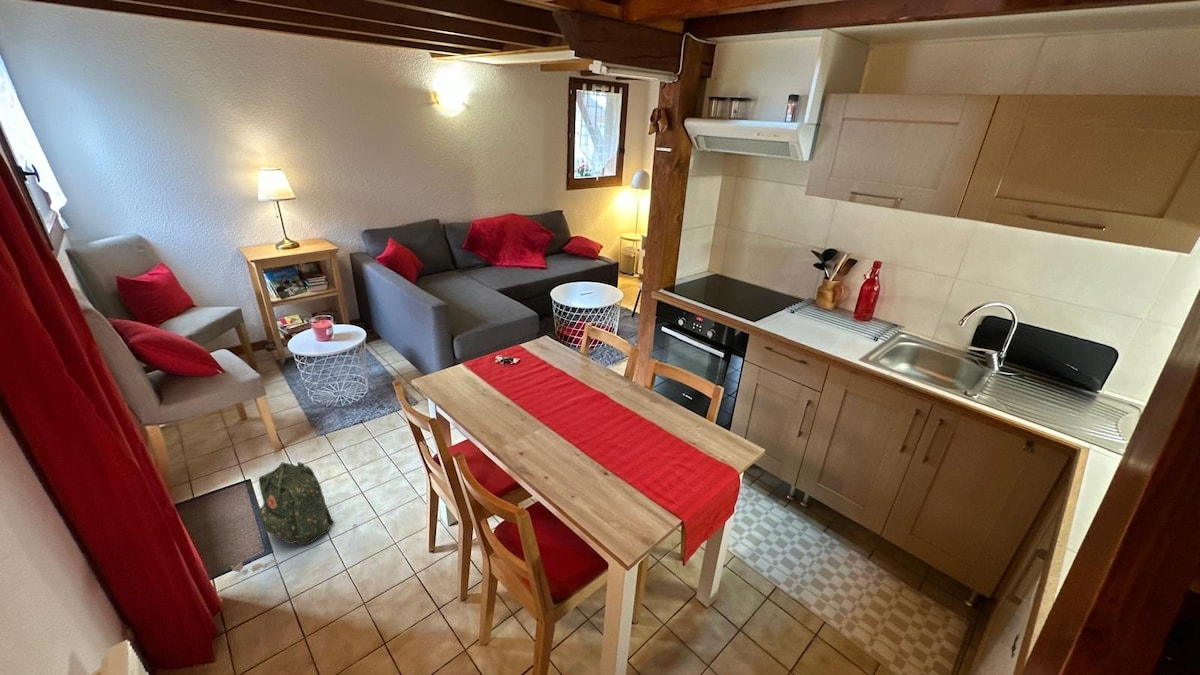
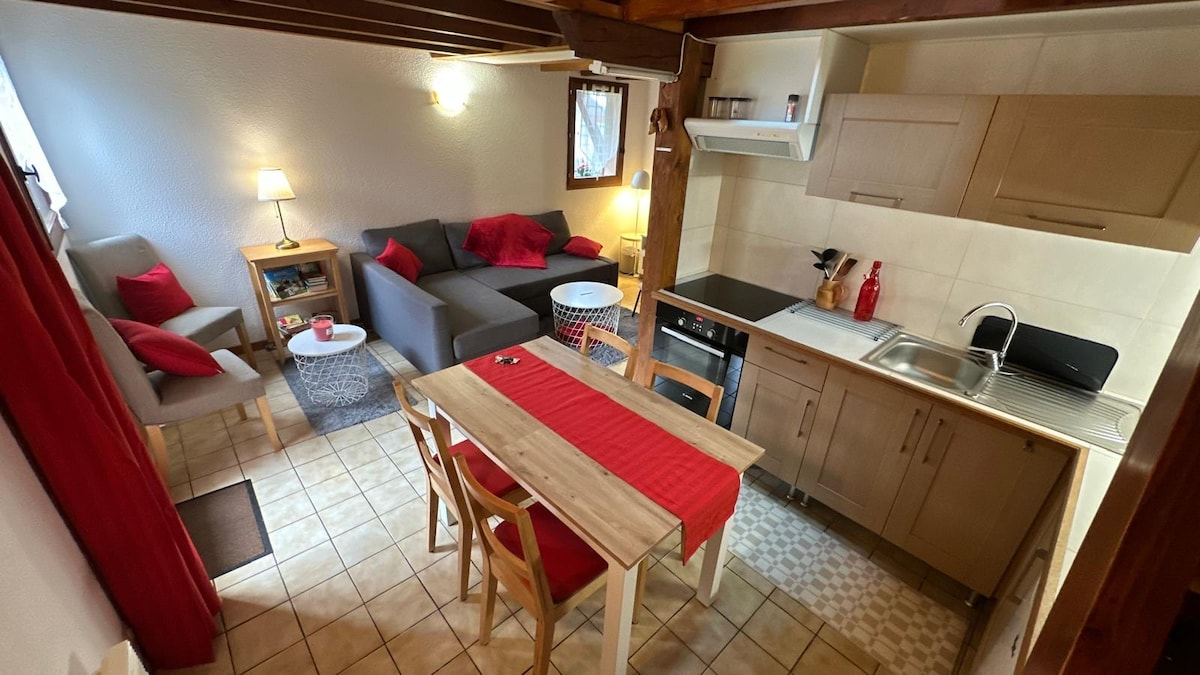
- backpack [230,461,357,576]
